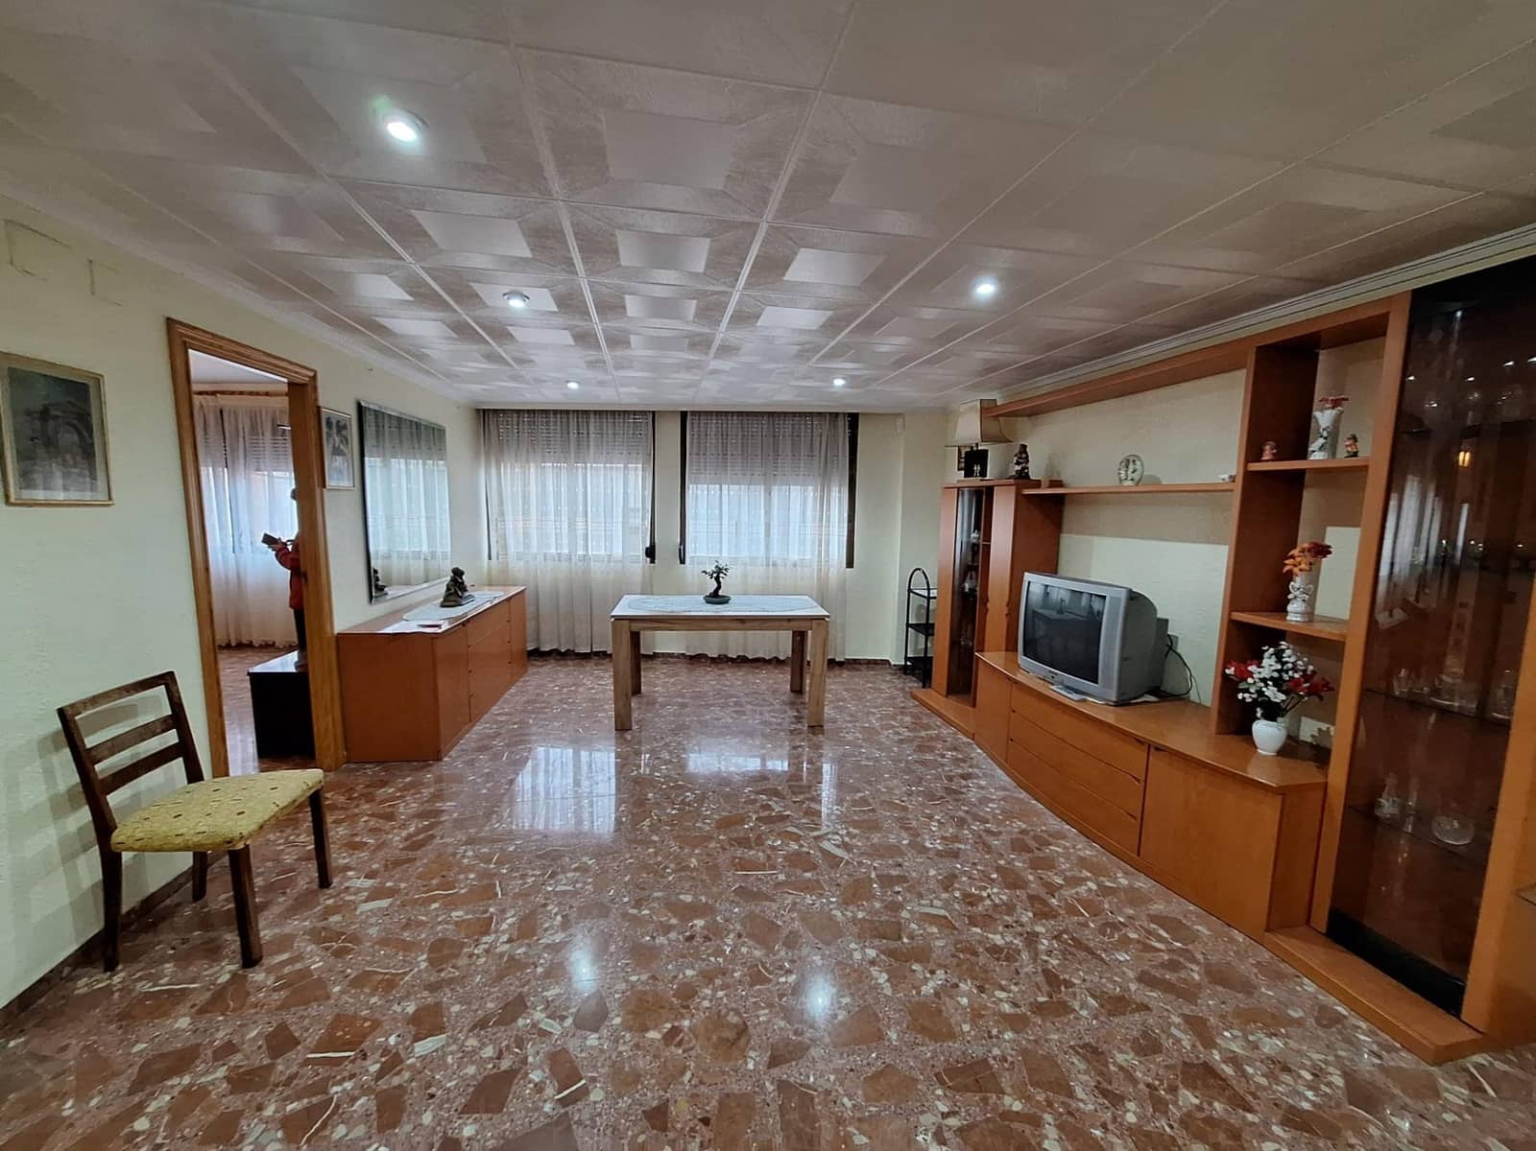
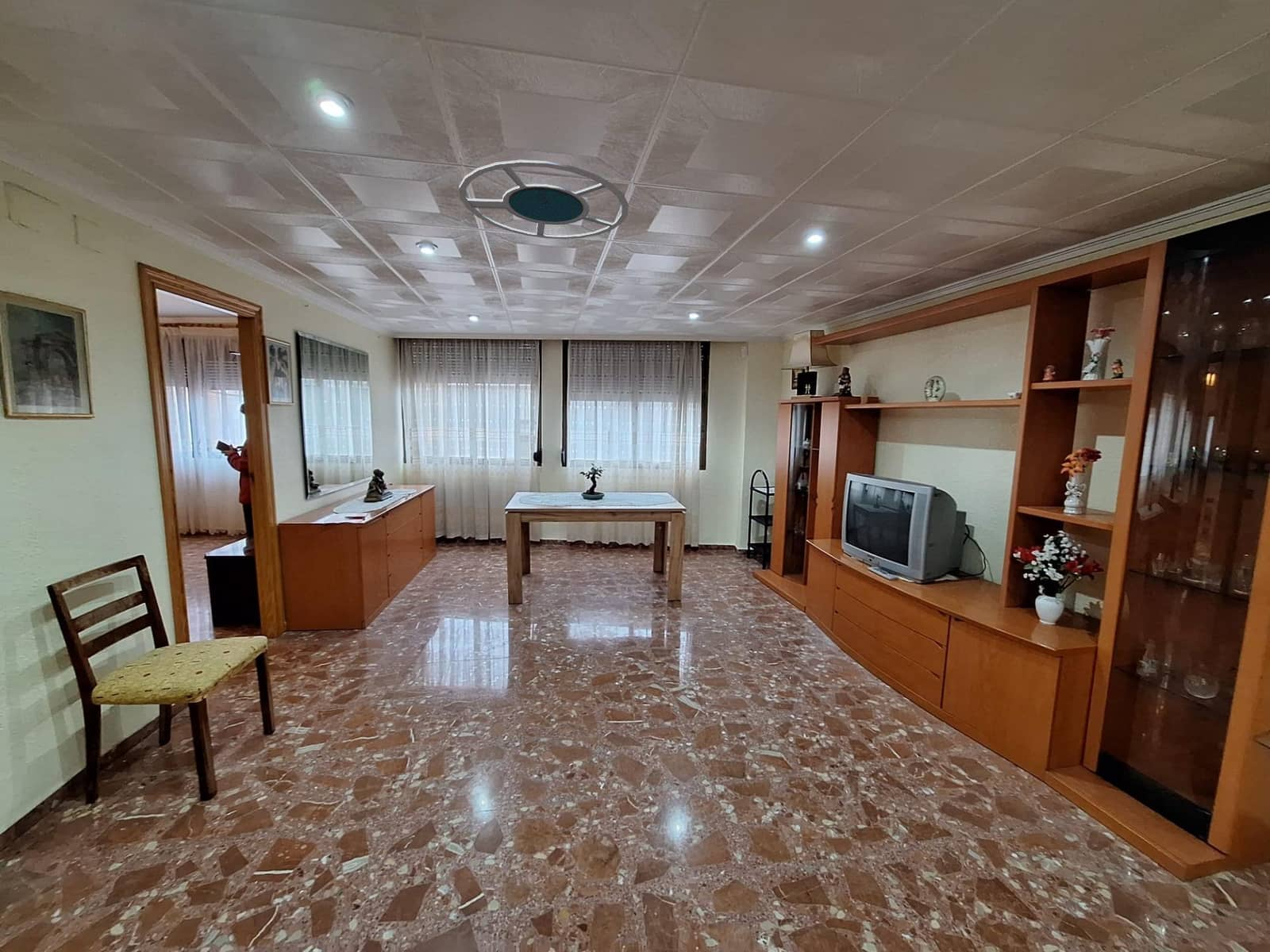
+ ceiling lamp [458,159,629,240]
